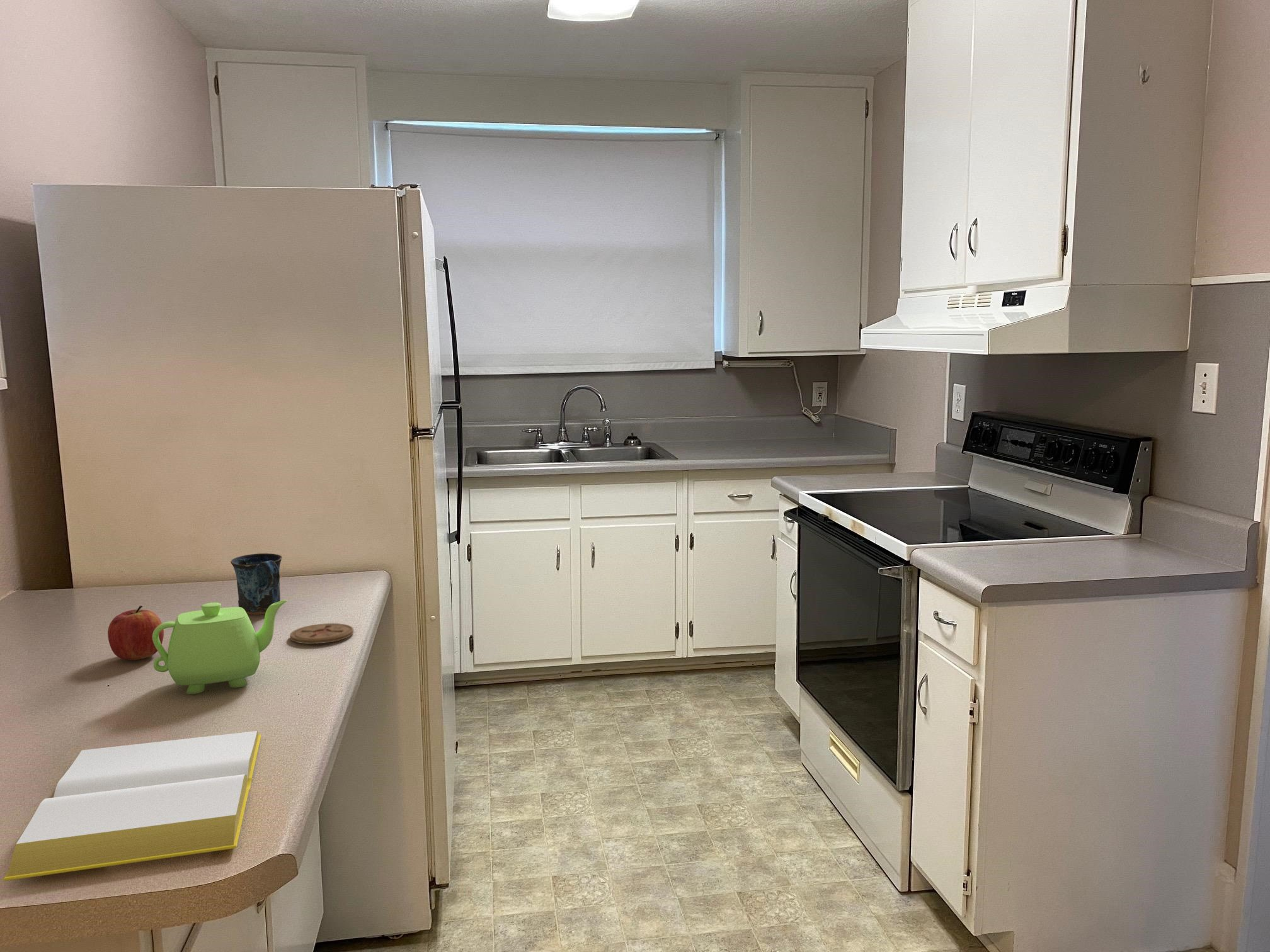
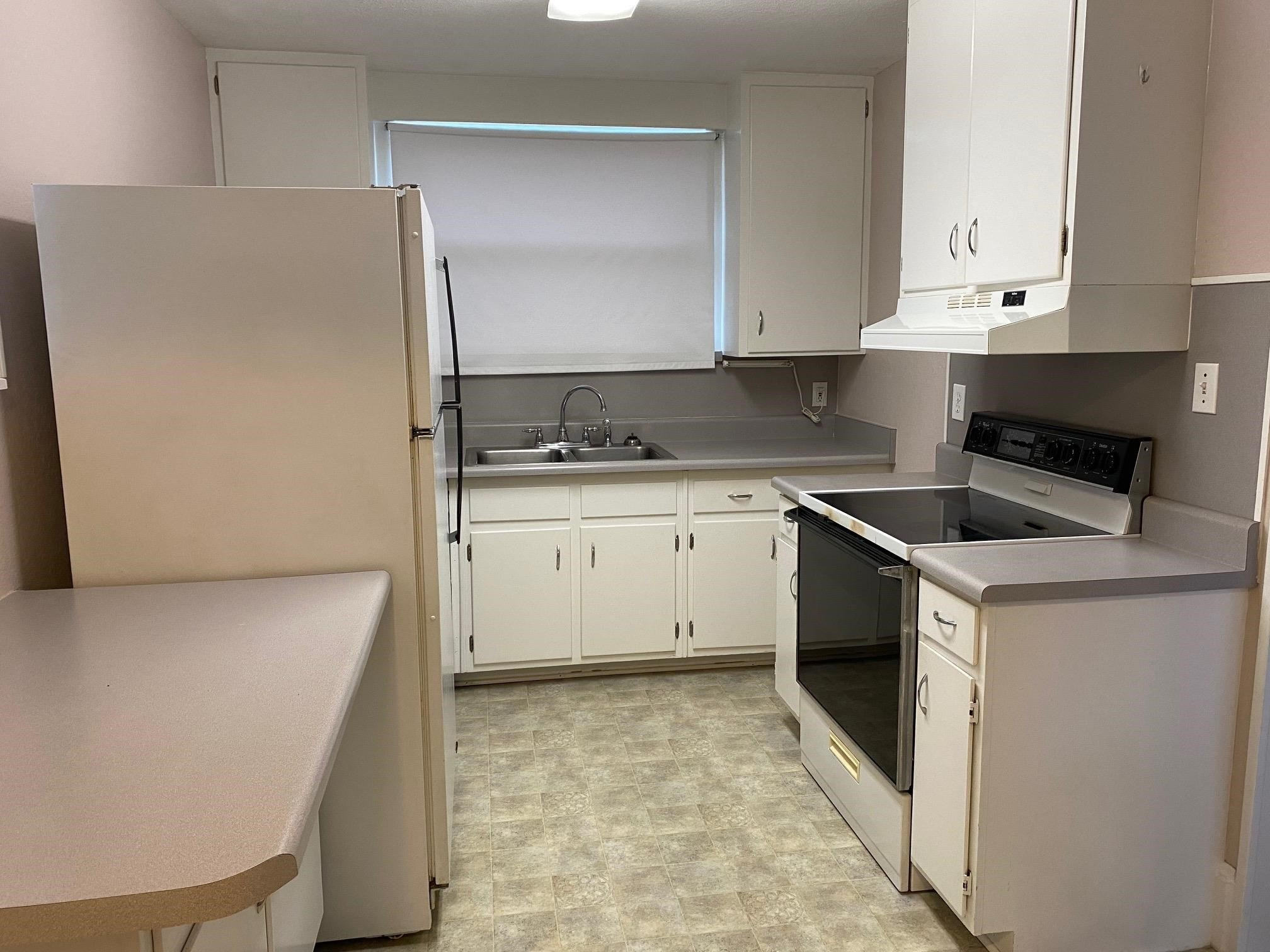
- teapot [152,599,288,694]
- coaster [289,623,355,645]
- mug [230,553,283,615]
- fruit [107,605,164,660]
- notepad [3,730,261,881]
